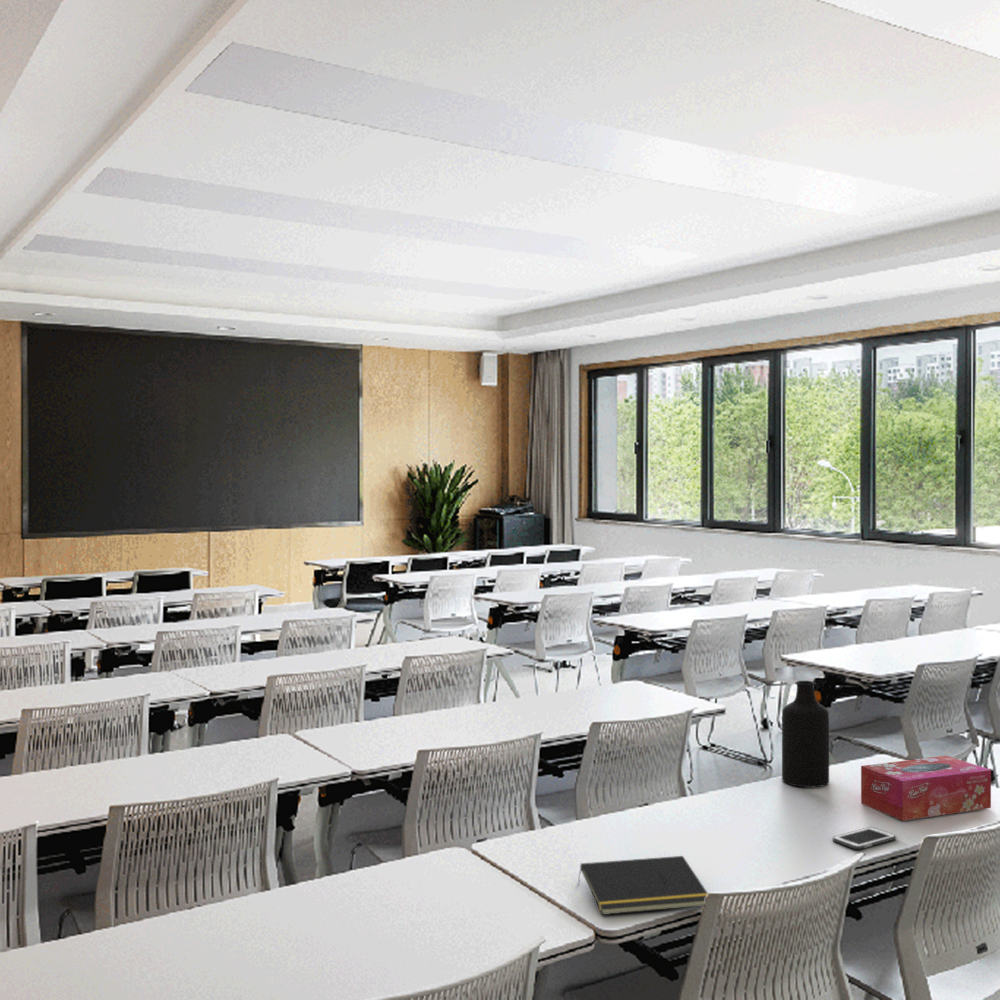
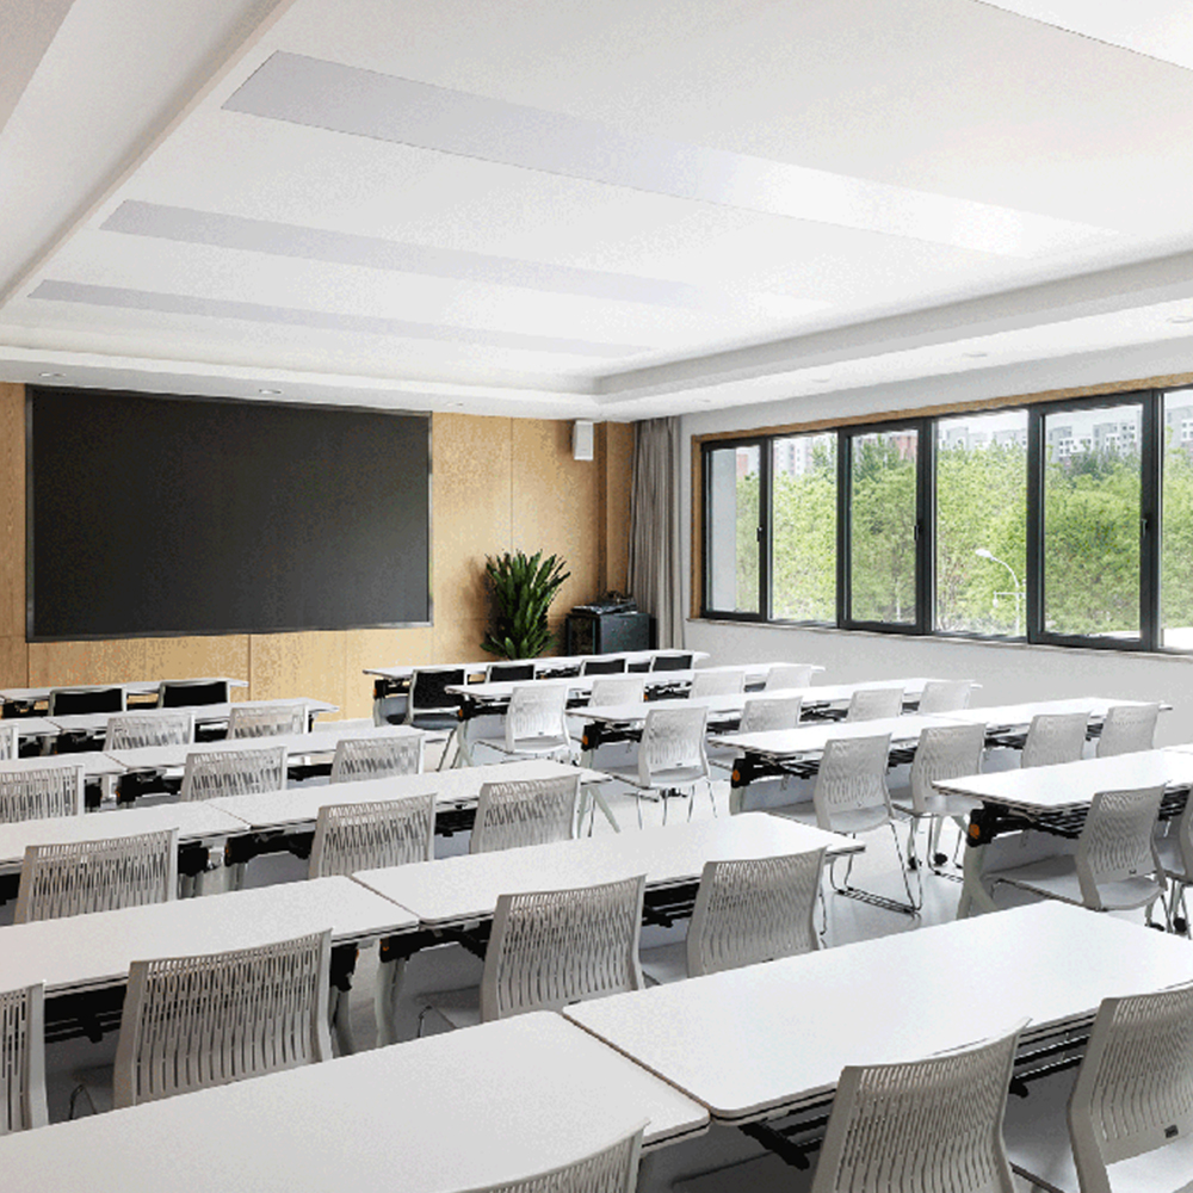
- notepad [577,855,710,916]
- tissue box [860,755,992,822]
- bottle [781,680,830,788]
- cell phone [832,826,897,850]
